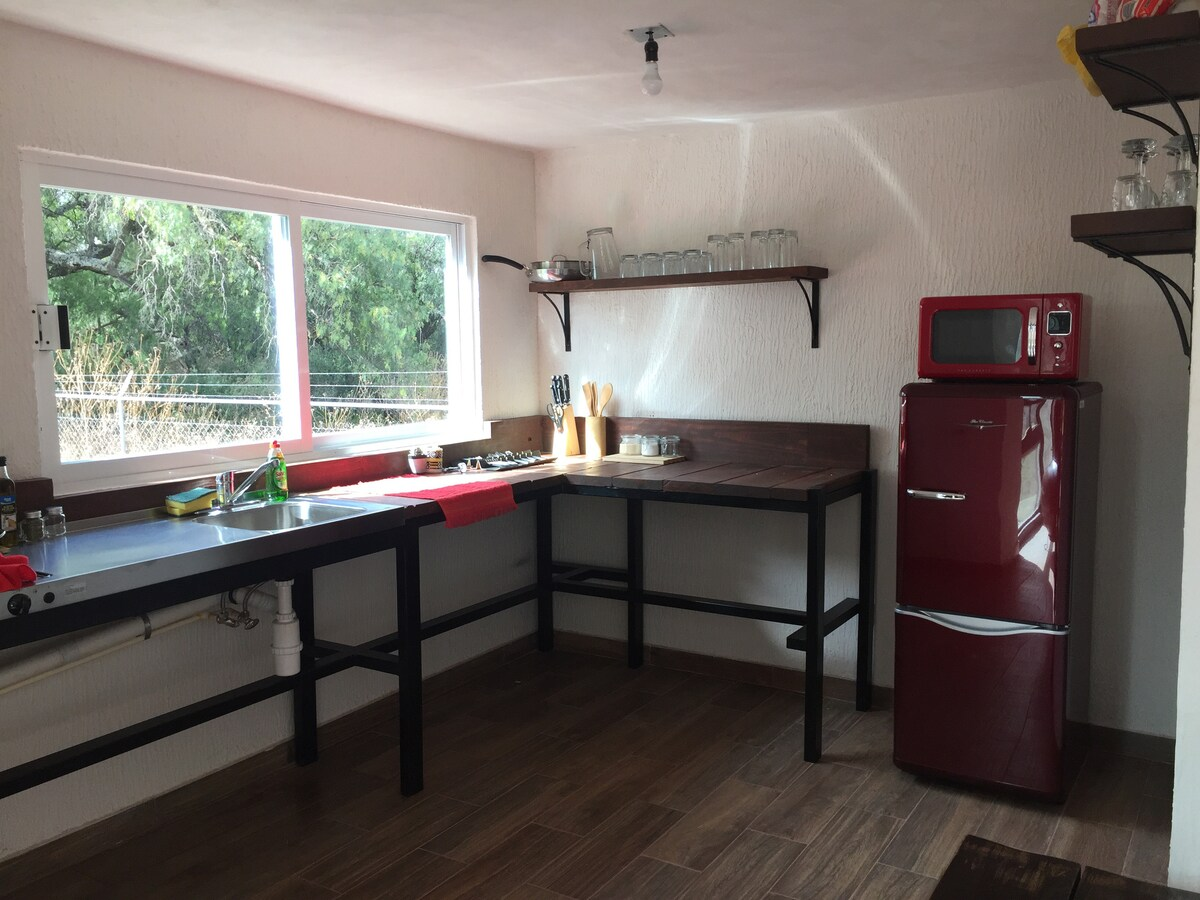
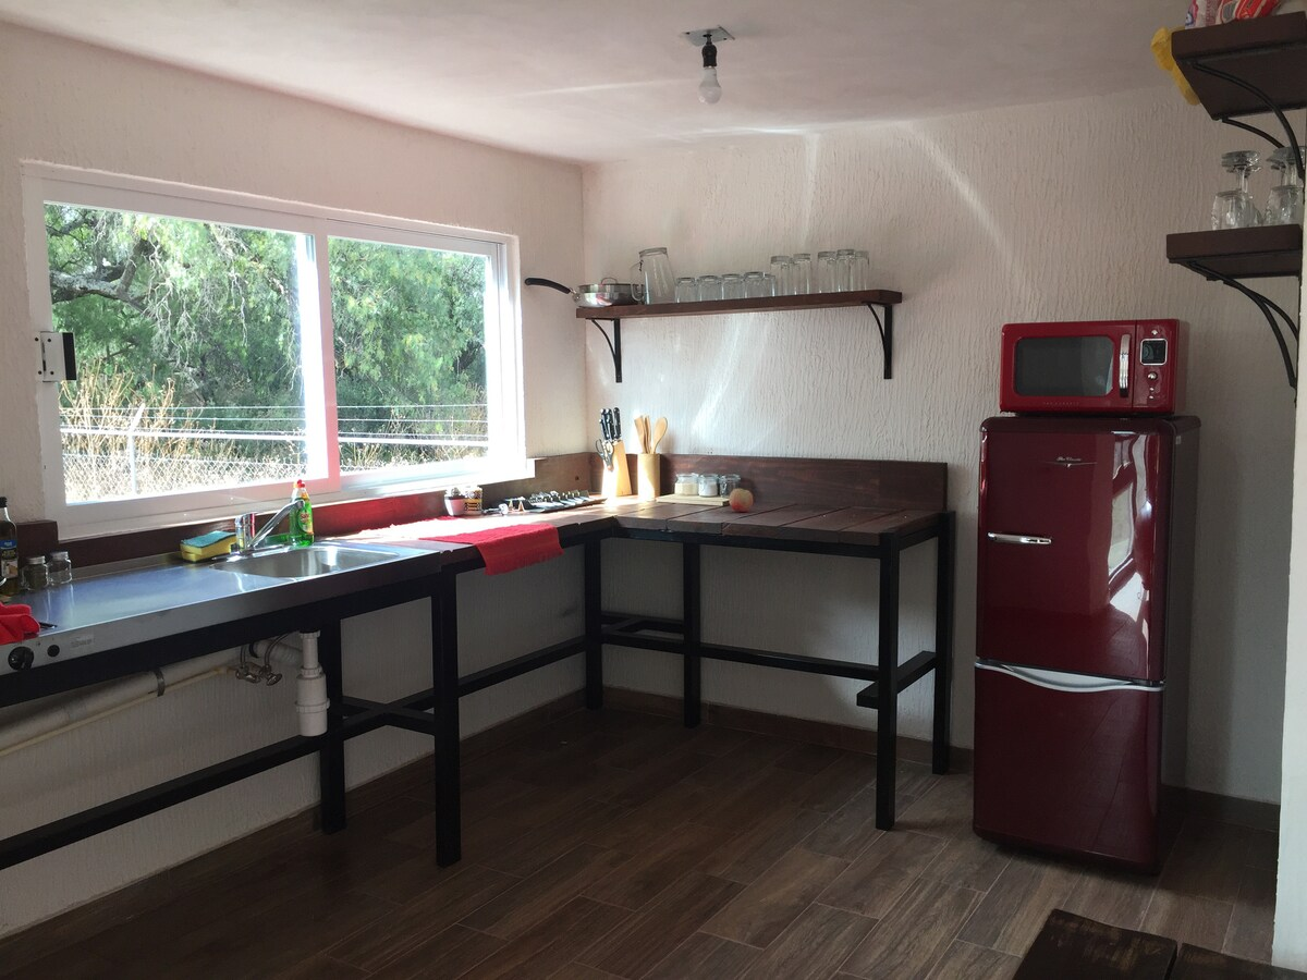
+ fruit [728,488,754,513]
